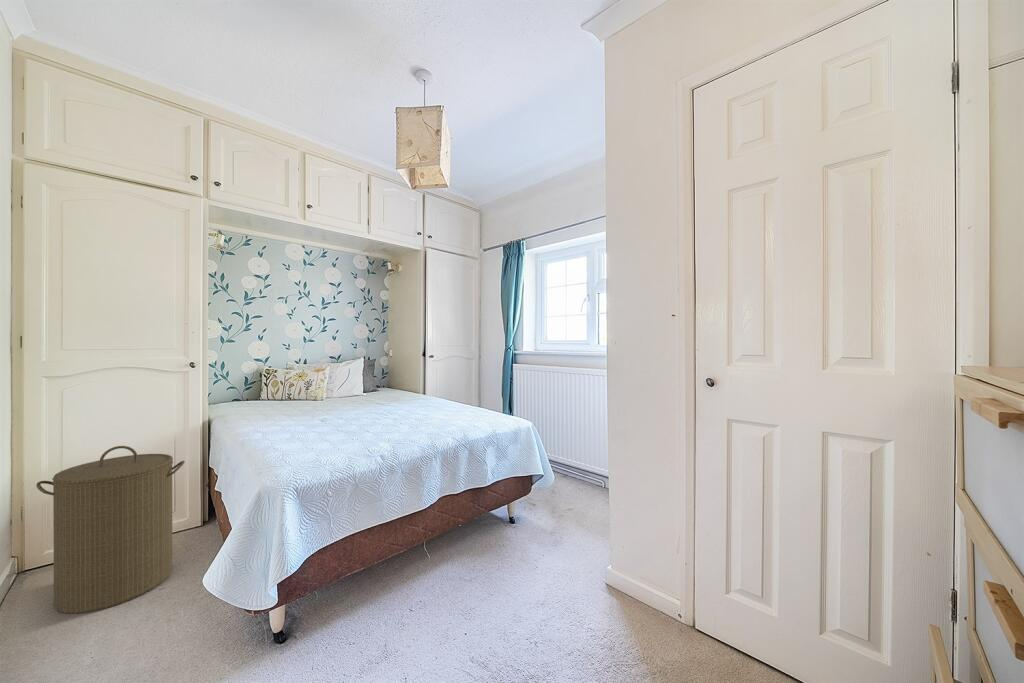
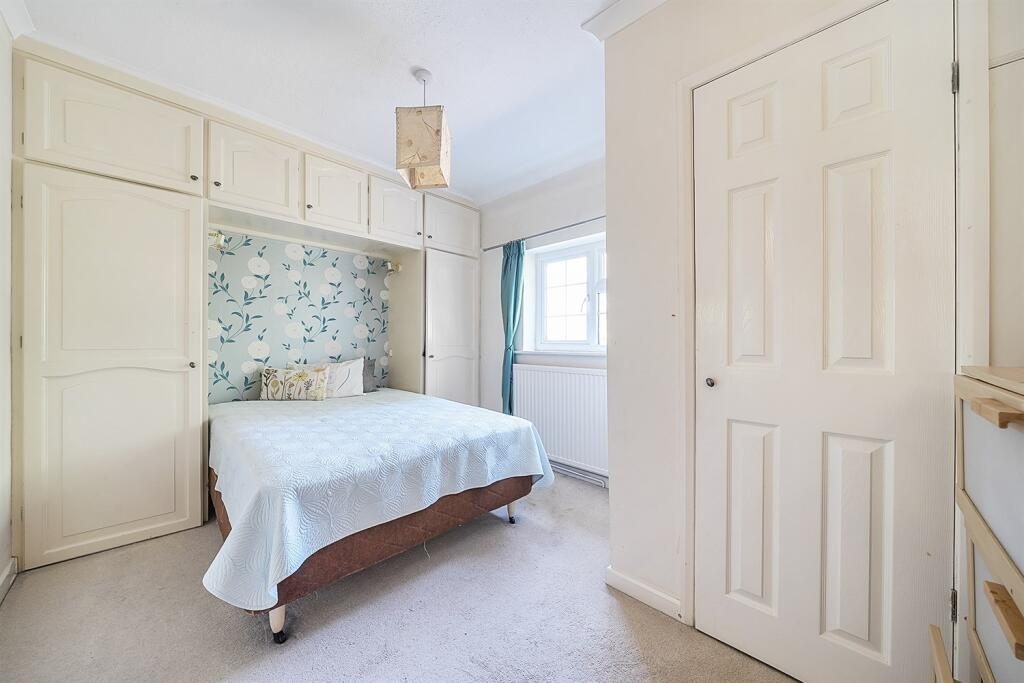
- laundry hamper [35,445,186,615]
